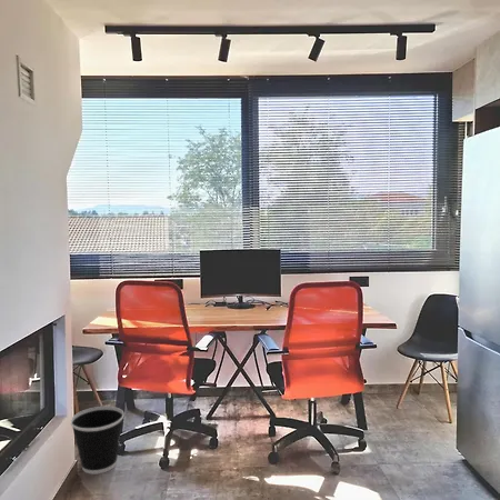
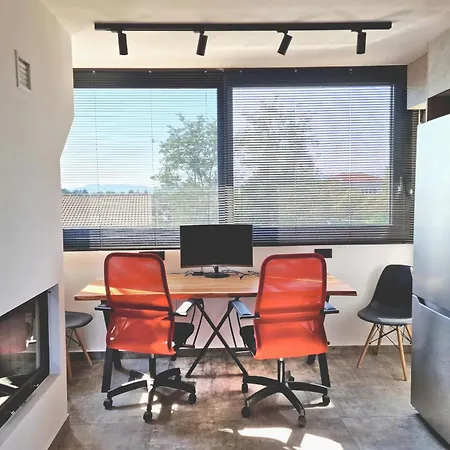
- wastebasket [70,406,126,476]
